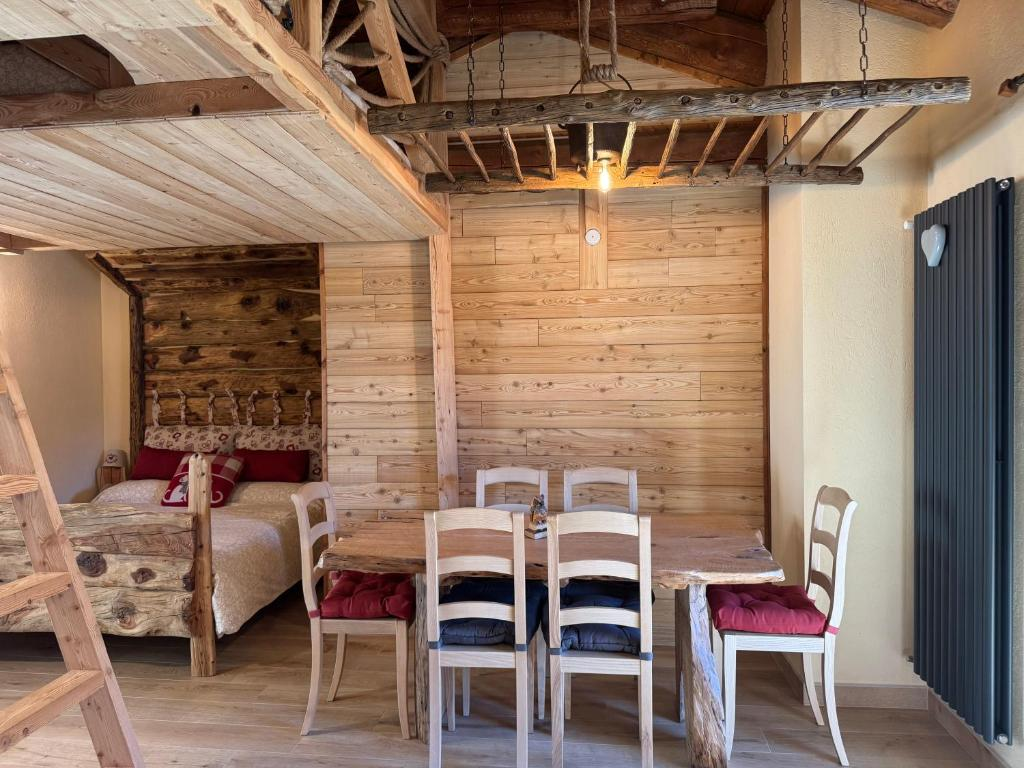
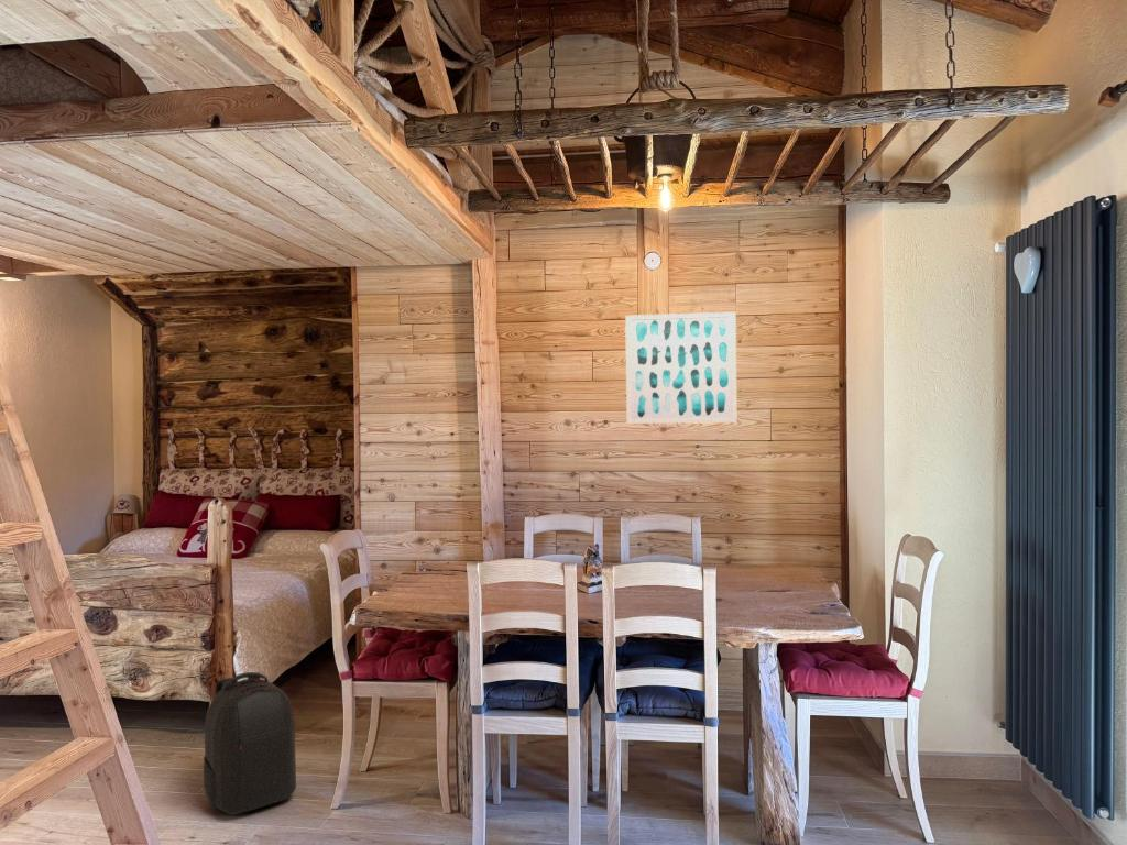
+ backpack [203,671,297,816]
+ wall art [624,311,738,425]
